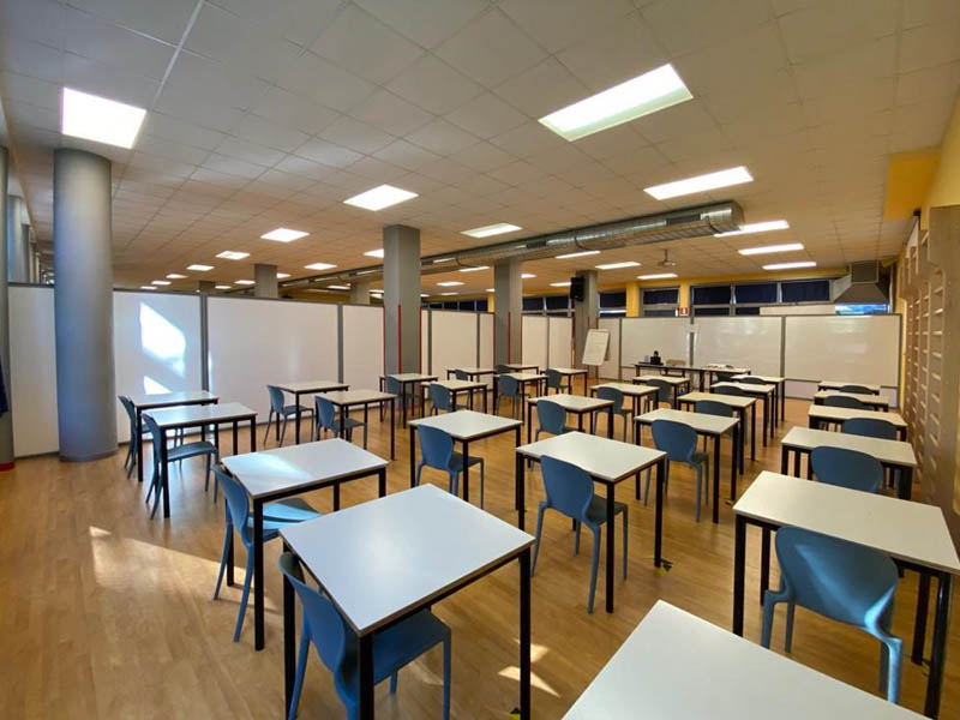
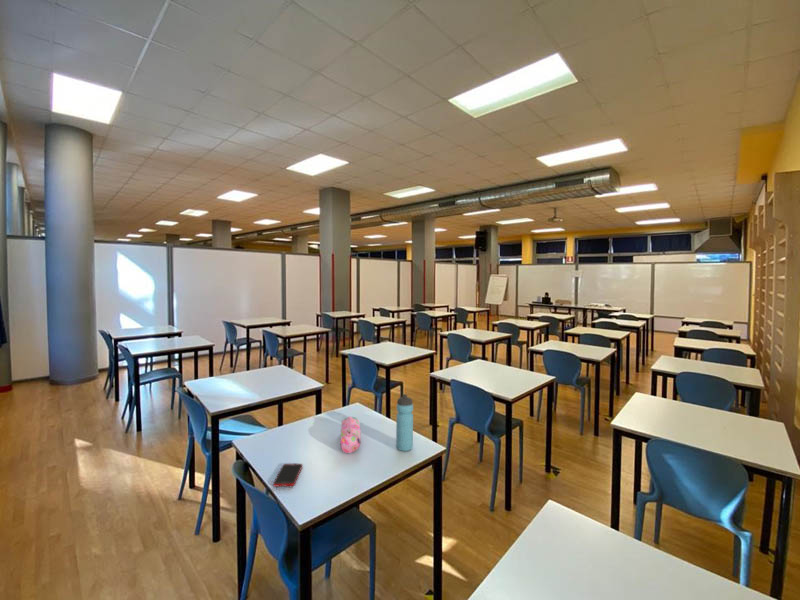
+ water bottle [395,393,414,452]
+ cell phone [272,463,303,487]
+ pencil case [339,416,362,454]
